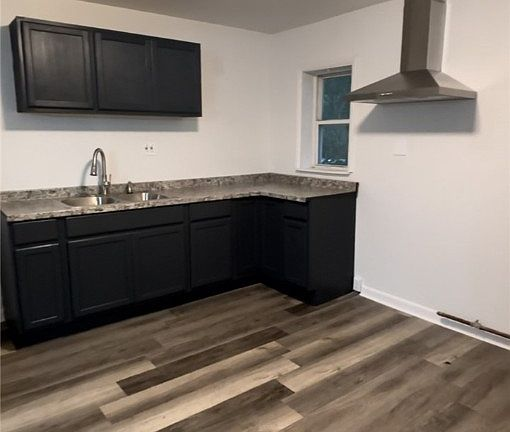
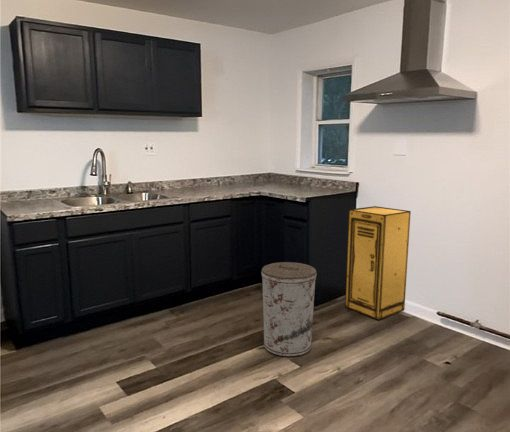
+ trash can [260,261,317,357]
+ storage cabinet [344,205,412,321]
